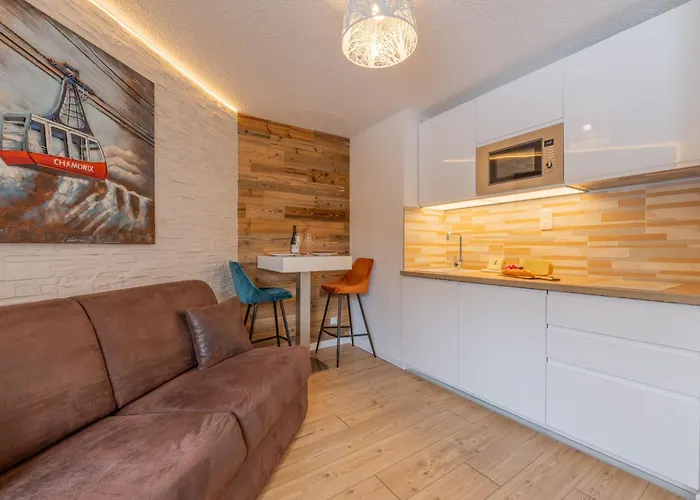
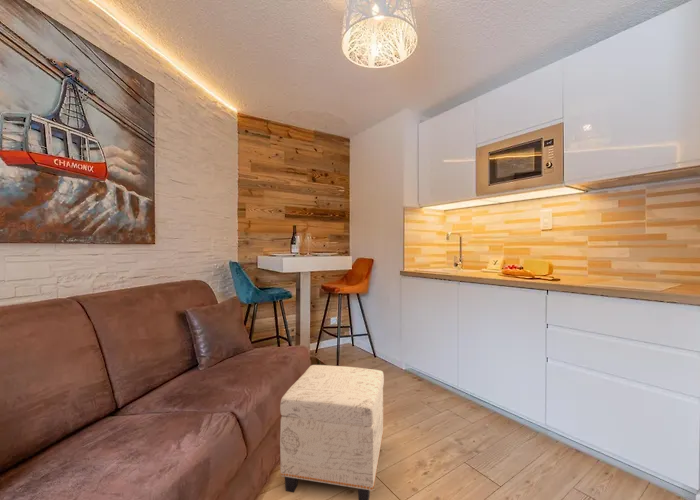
+ ottoman [279,364,385,500]
